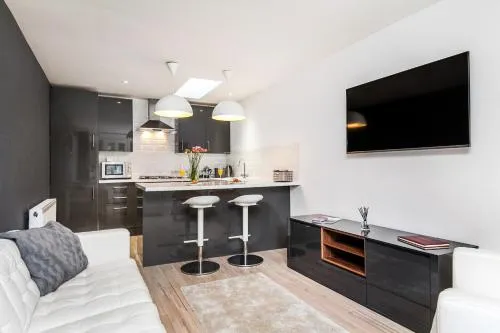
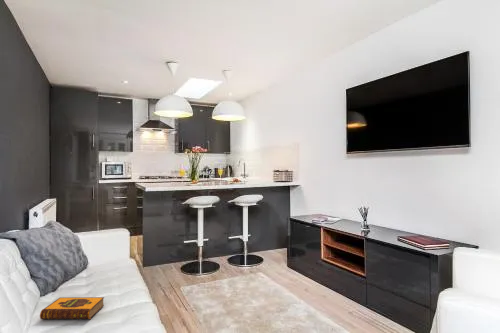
+ hardback book [39,296,105,320]
